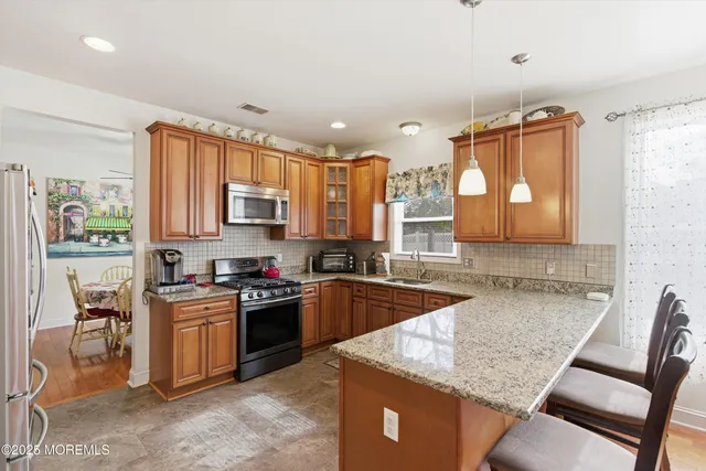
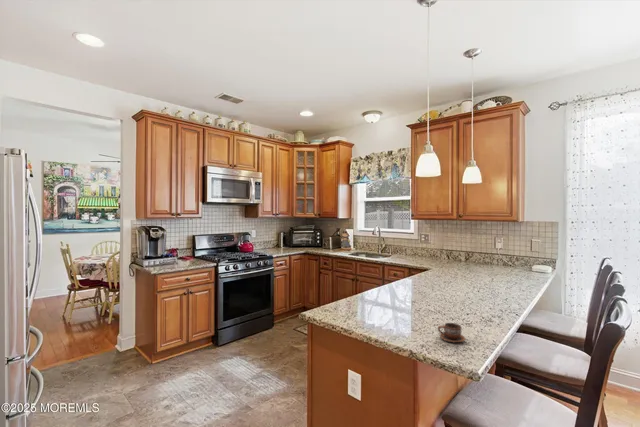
+ cup [437,322,466,344]
